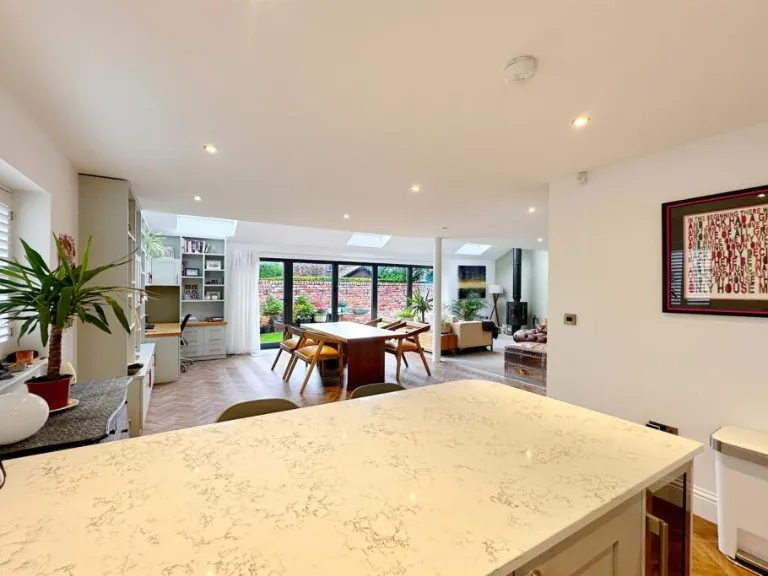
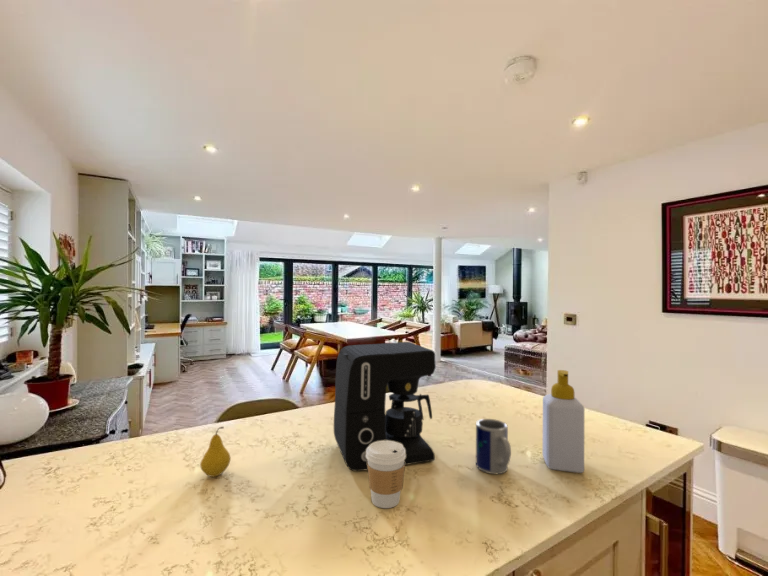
+ fruit [199,426,232,478]
+ coffee maker [333,341,437,472]
+ coffee cup [366,440,406,509]
+ mug [475,418,512,475]
+ soap bottle [542,369,585,474]
